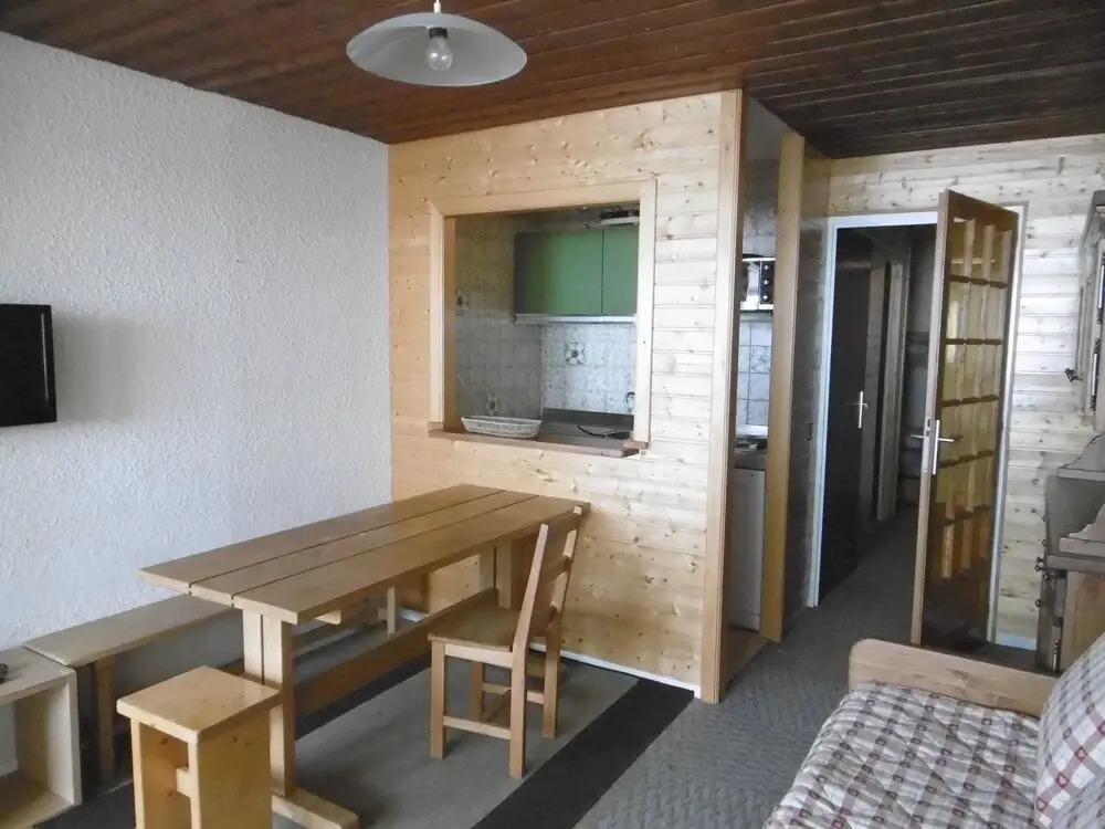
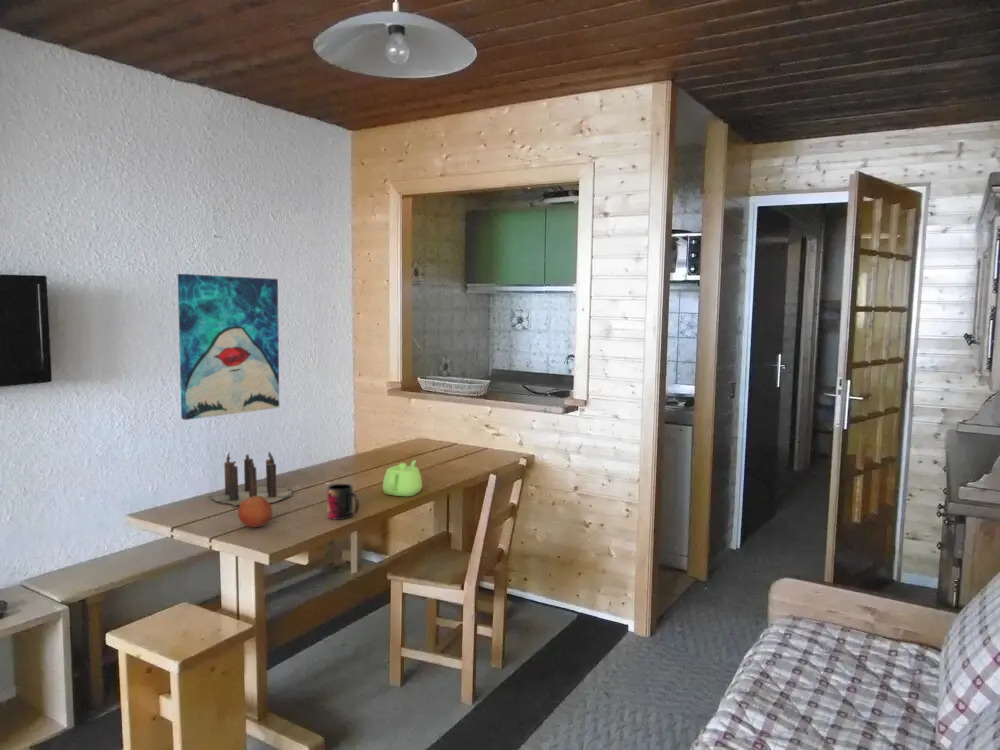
+ candle [209,451,294,507]
+ mug [326,483,360,521]
+ wall art [177,273,280,421]
+ teapot [382,459,423,497]
+ fruit [237,496,273,528]
